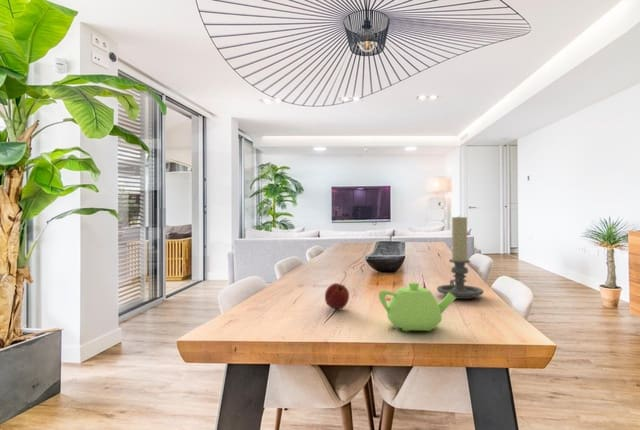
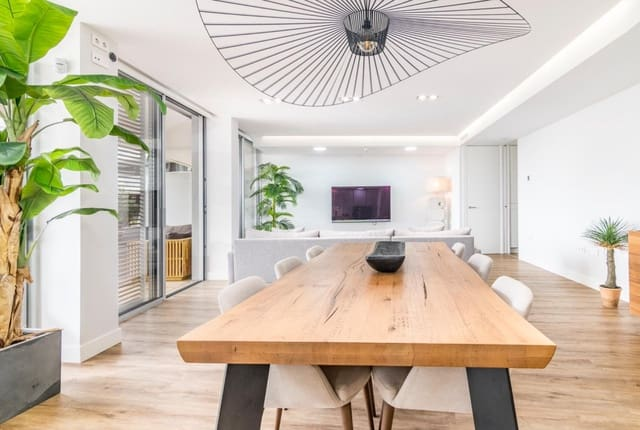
- candle holder [436,214,485,300]
- apple [324,282,350,310]
- teapot [378,281,457,332]
